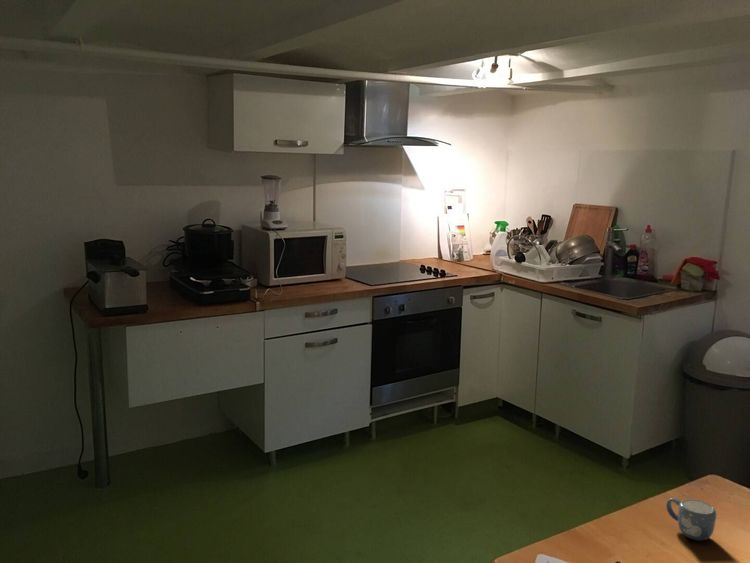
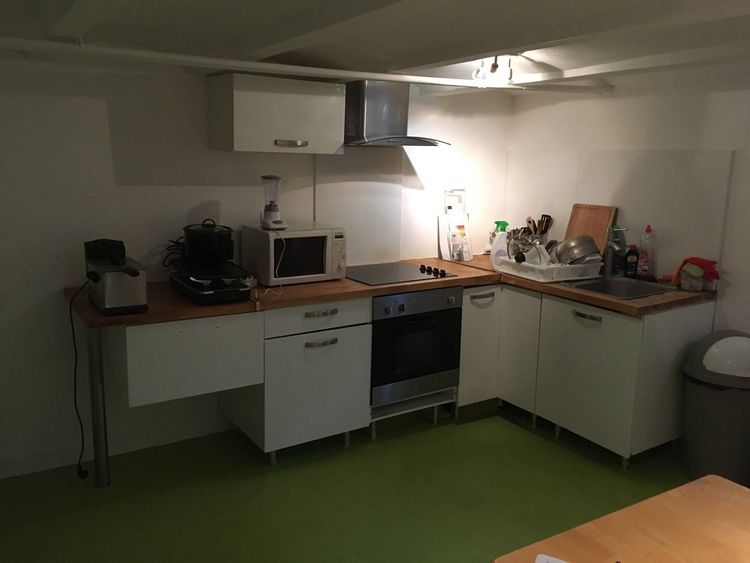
- mug [665,497,718,541]
